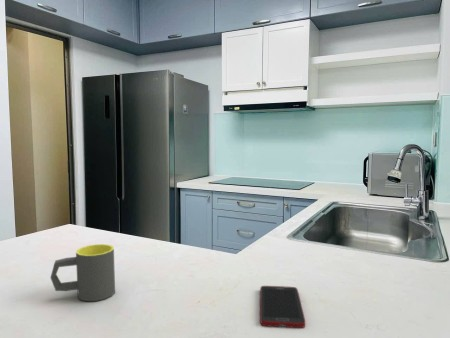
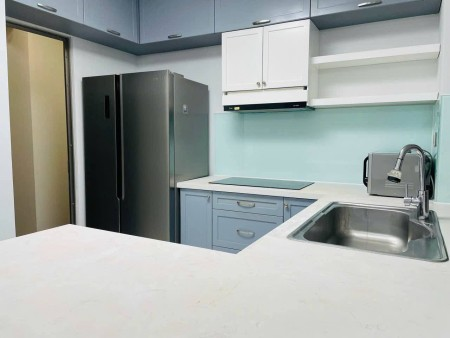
- cell phone [259,285,306,329]
- mug [49,243,116,302]
